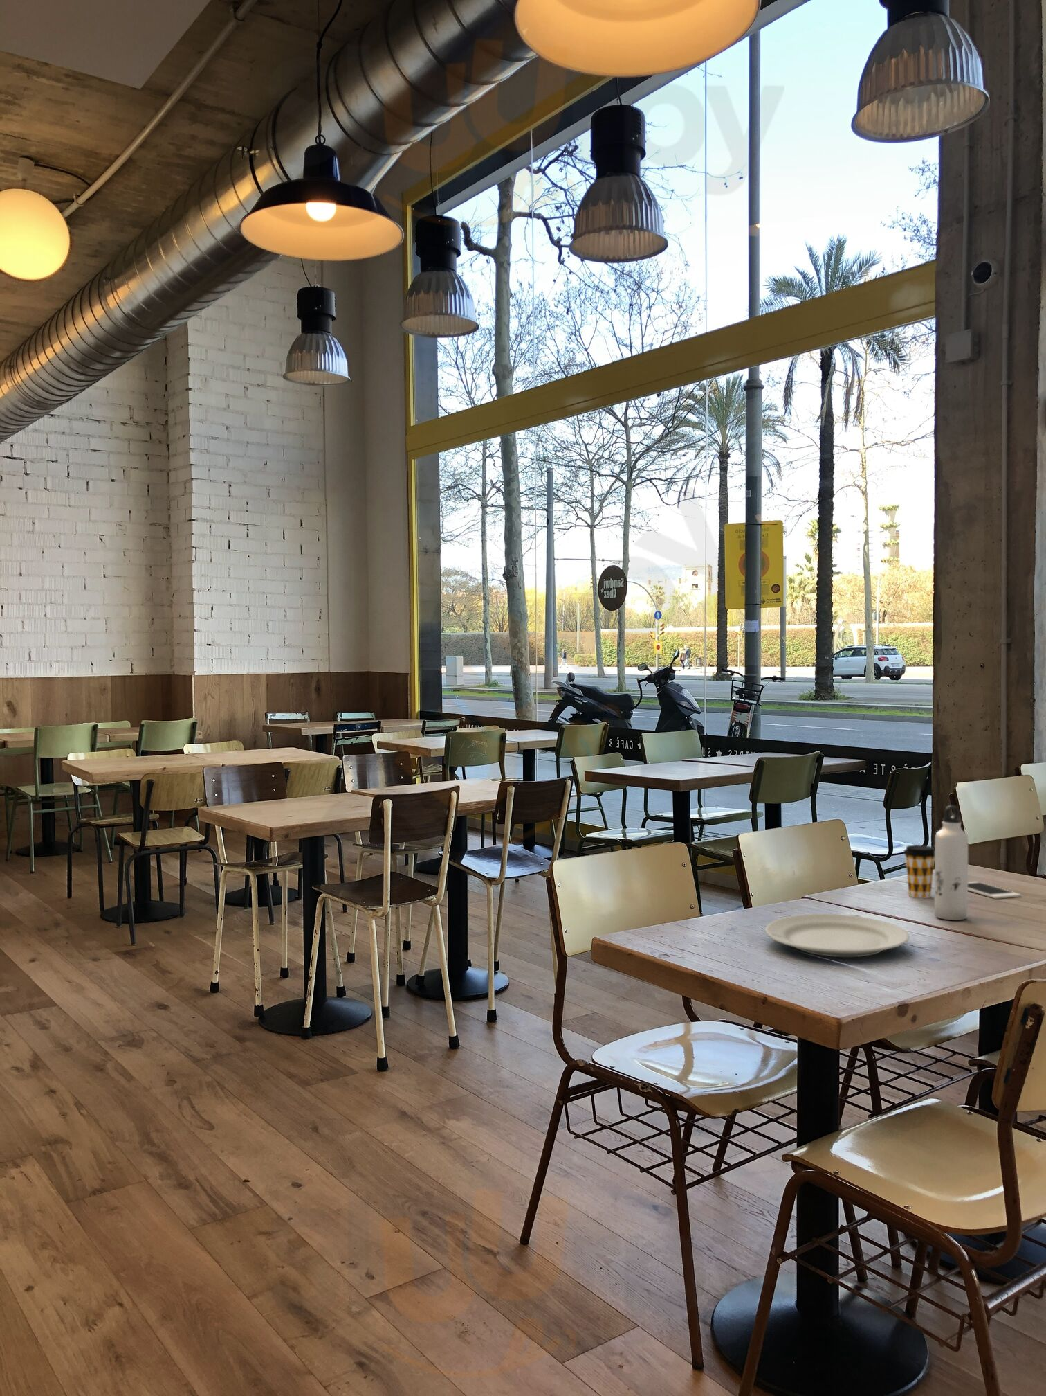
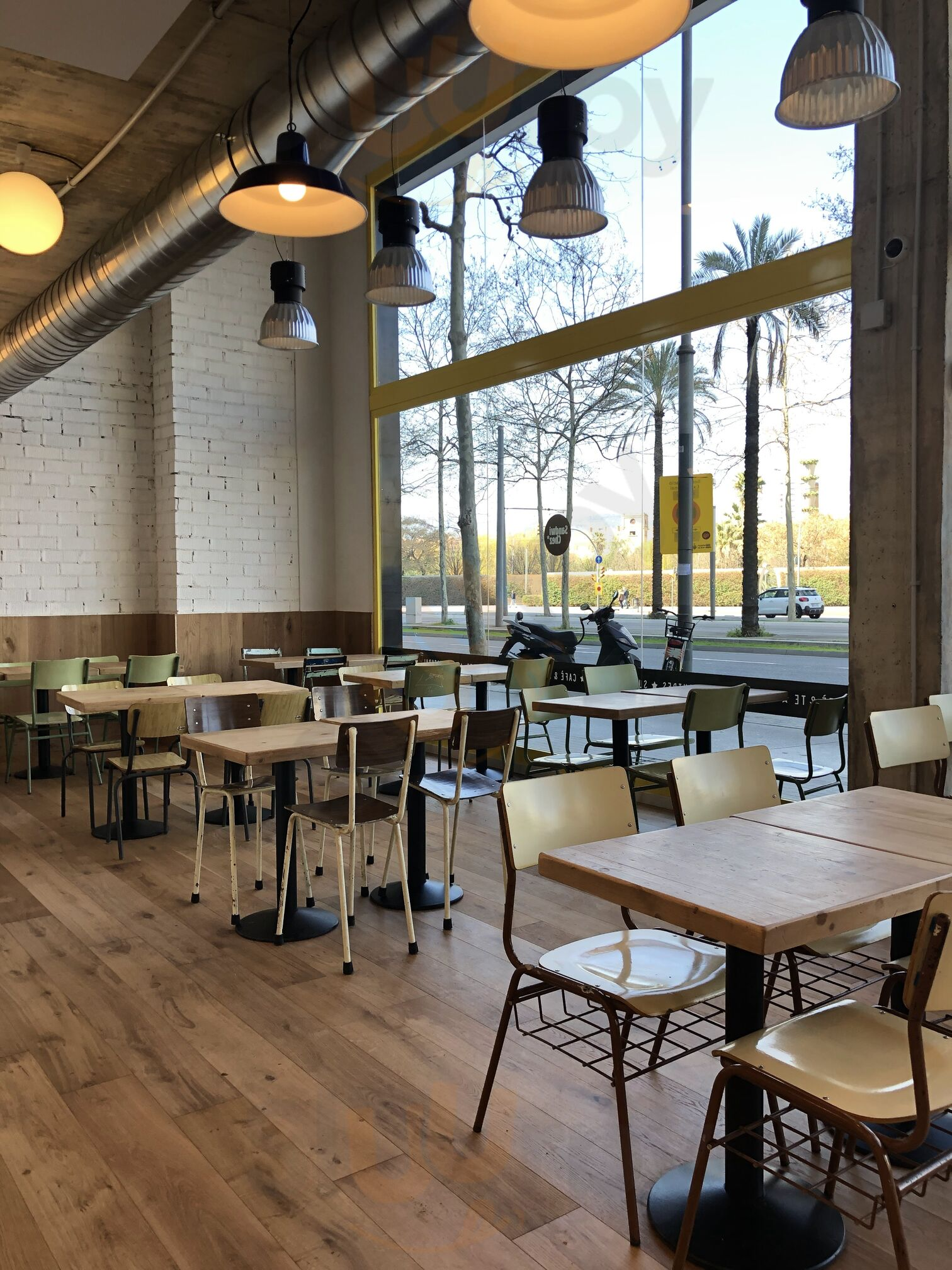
- coffee cup [903,844,935,899]
- water bottle [934,805,968,921]
- chinaware [765,913,910,957]
- cell phone [968,880,1021,899]
